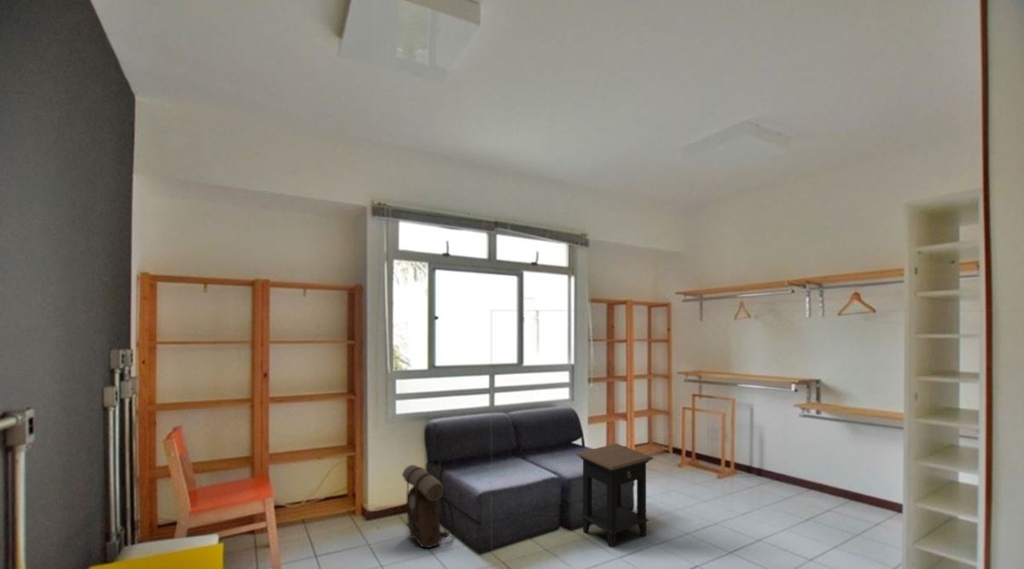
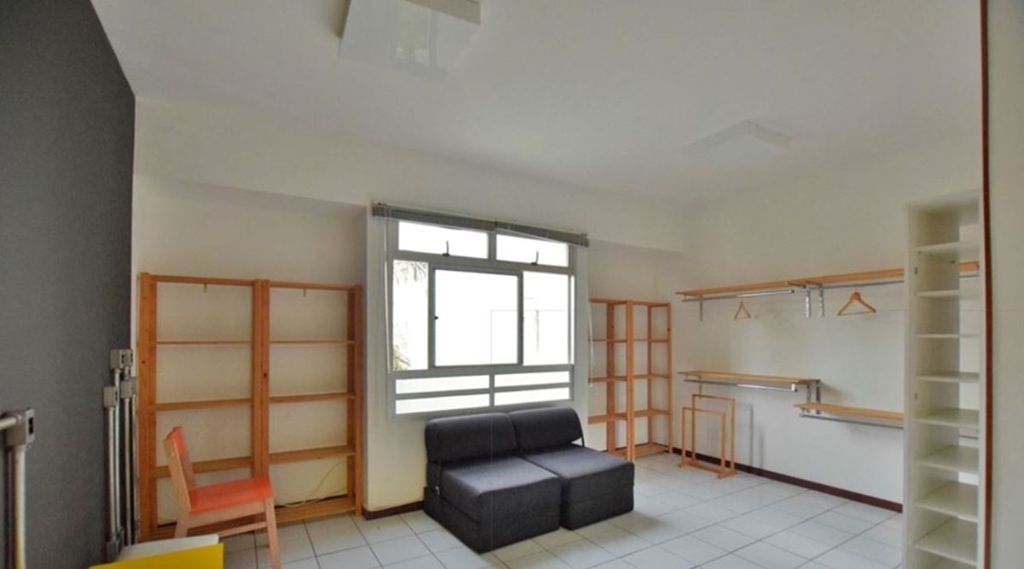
- backpack [401,464,457,549]
- side table [575,442,655,549]
